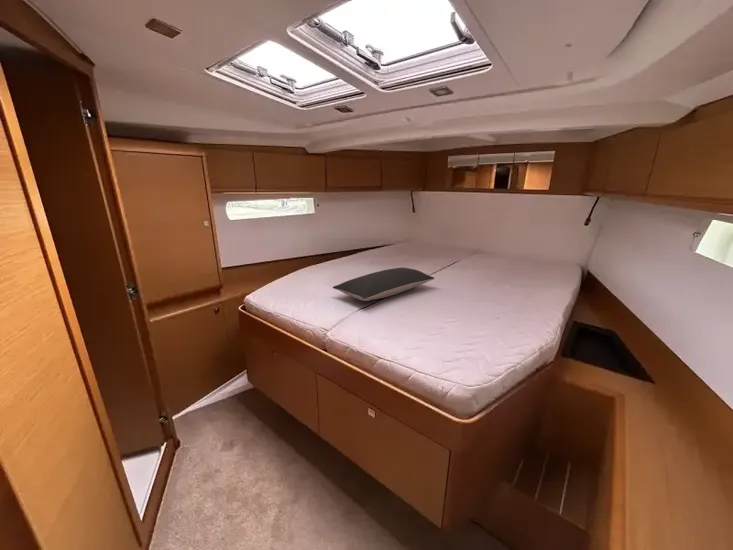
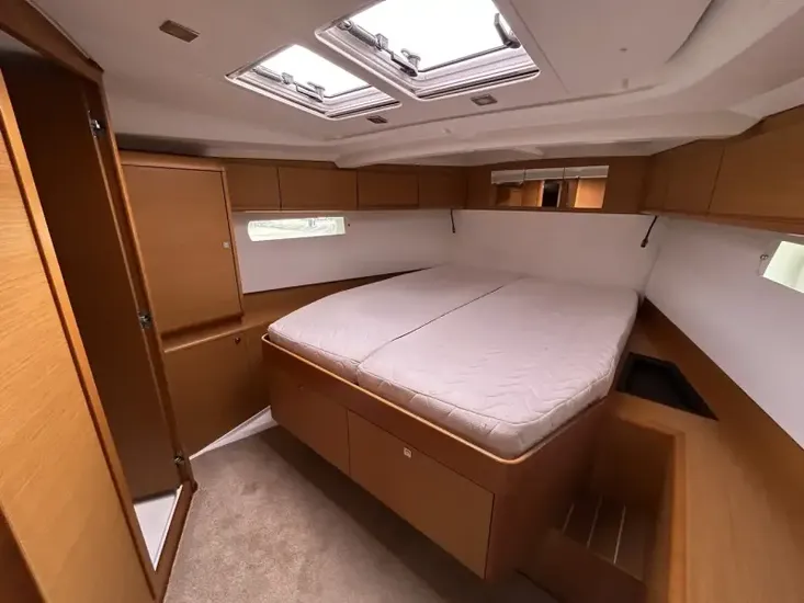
- pillow [332,267,436,302]
